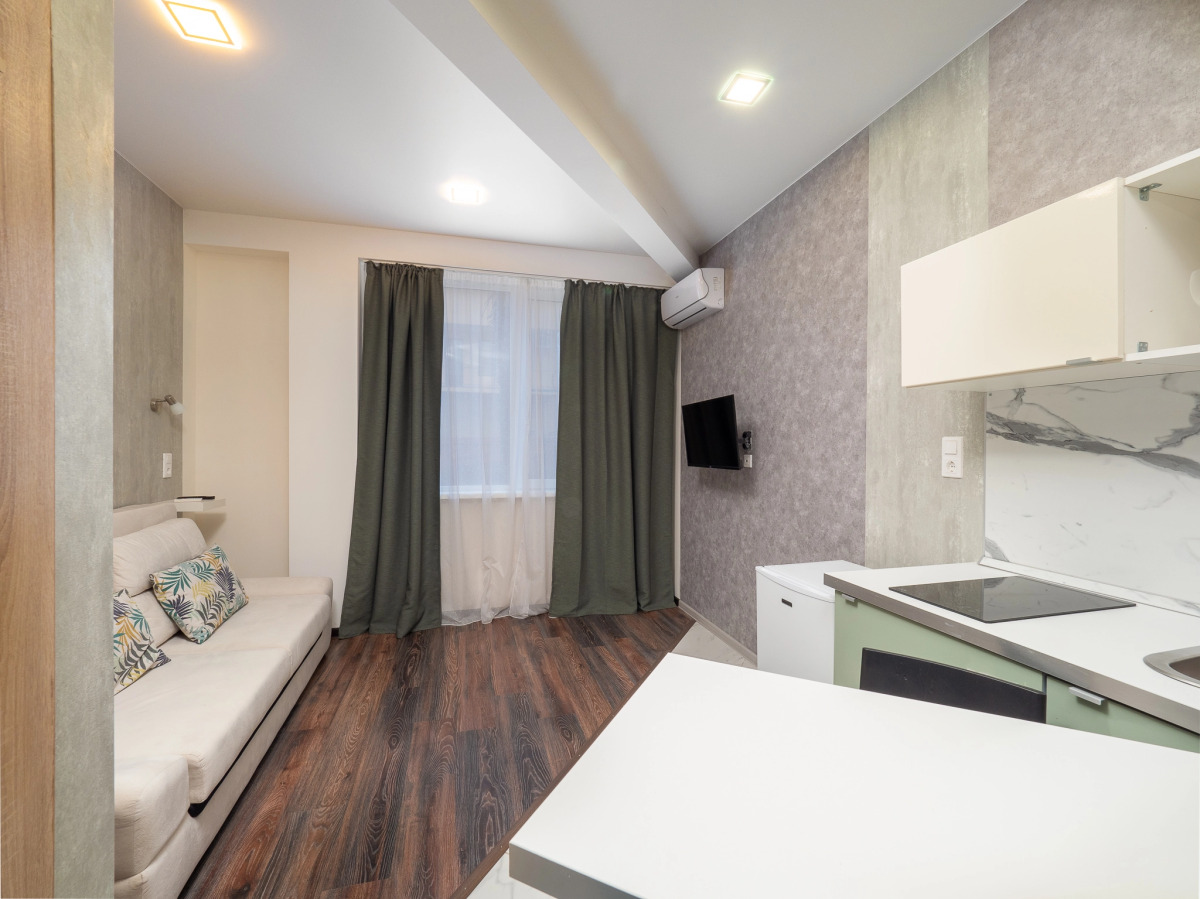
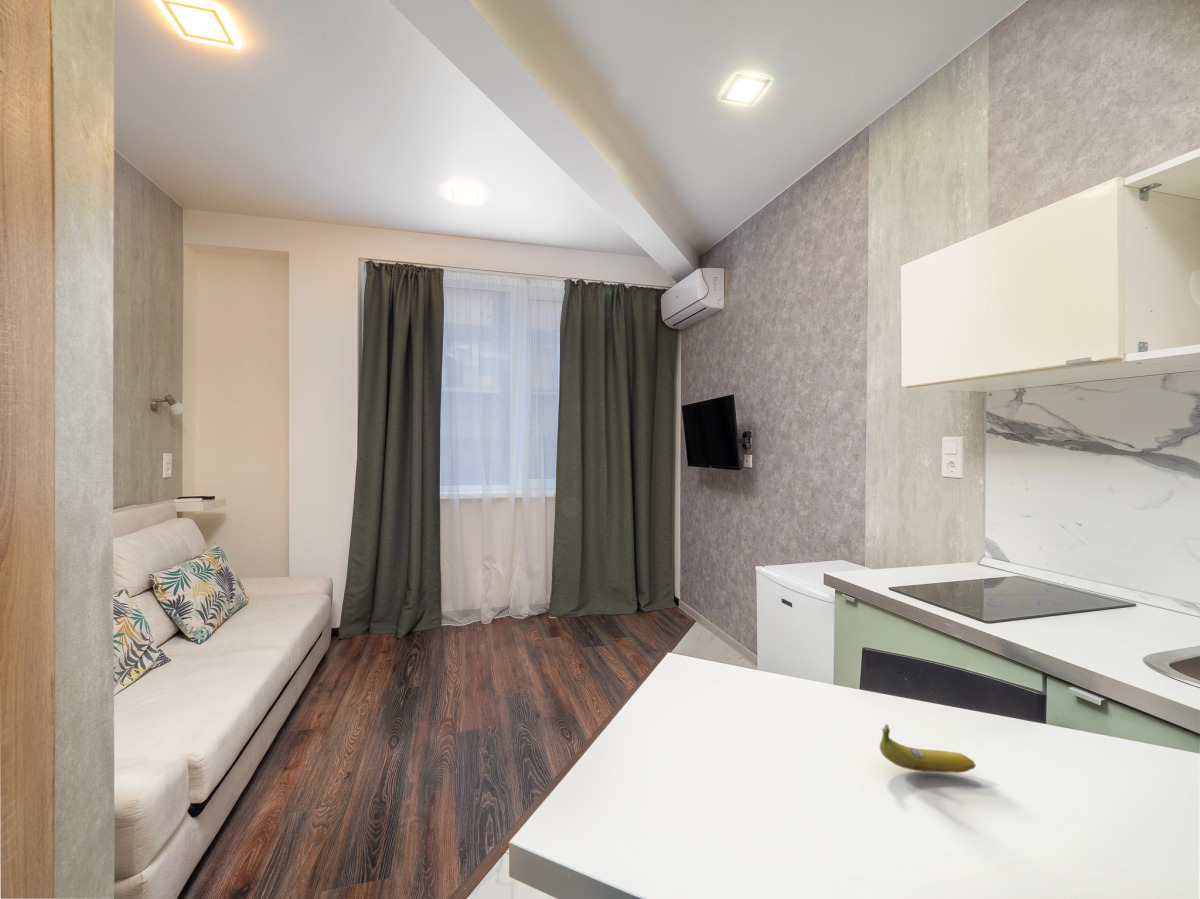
+ fruit [879,723,977,774]
